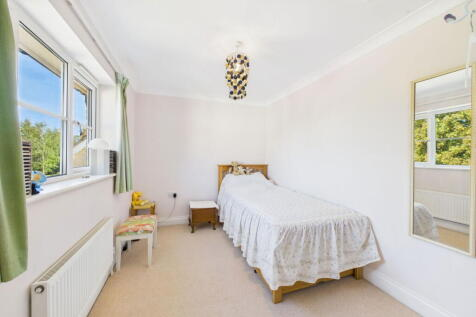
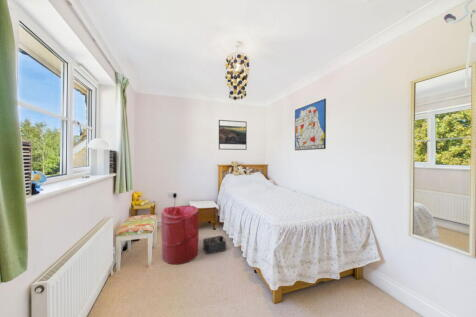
+ laundry hamper [160,205,200,265]
+ storage bin [202,235,227,255]
+ wall art [294,98,327,151]
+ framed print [218,119,248,151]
